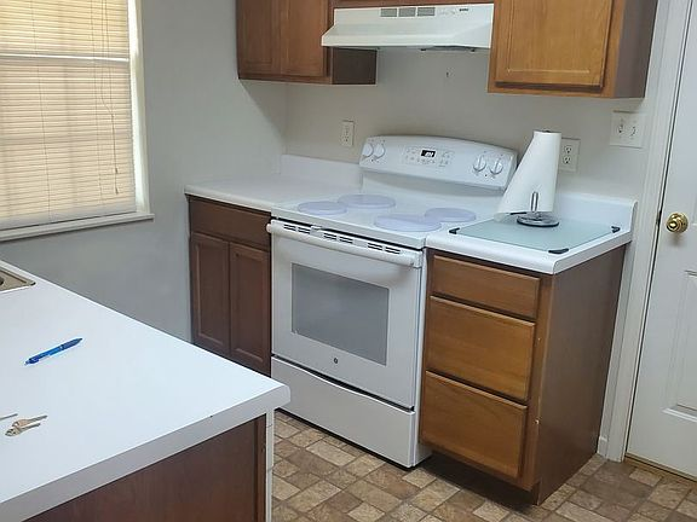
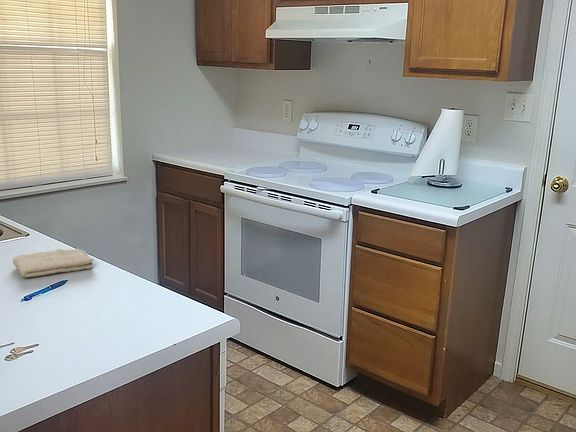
+ washcloth [12,248,95,278]
